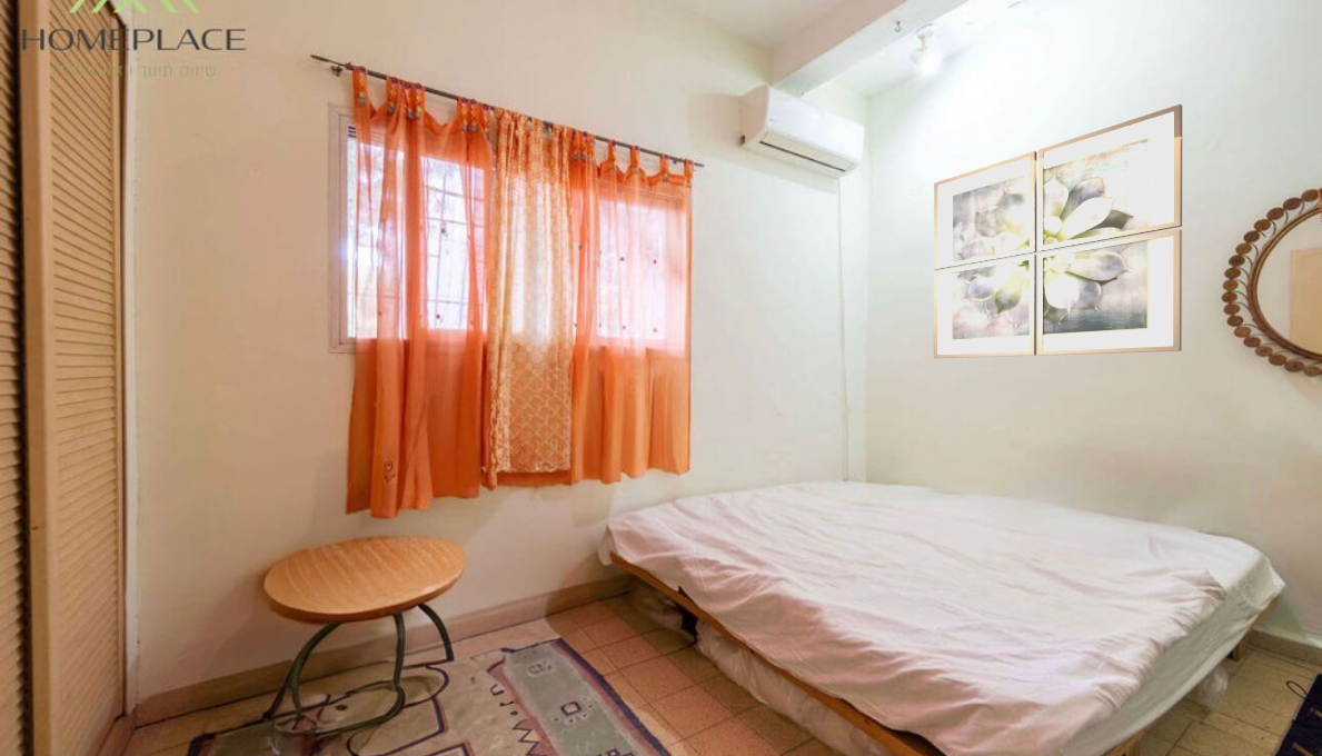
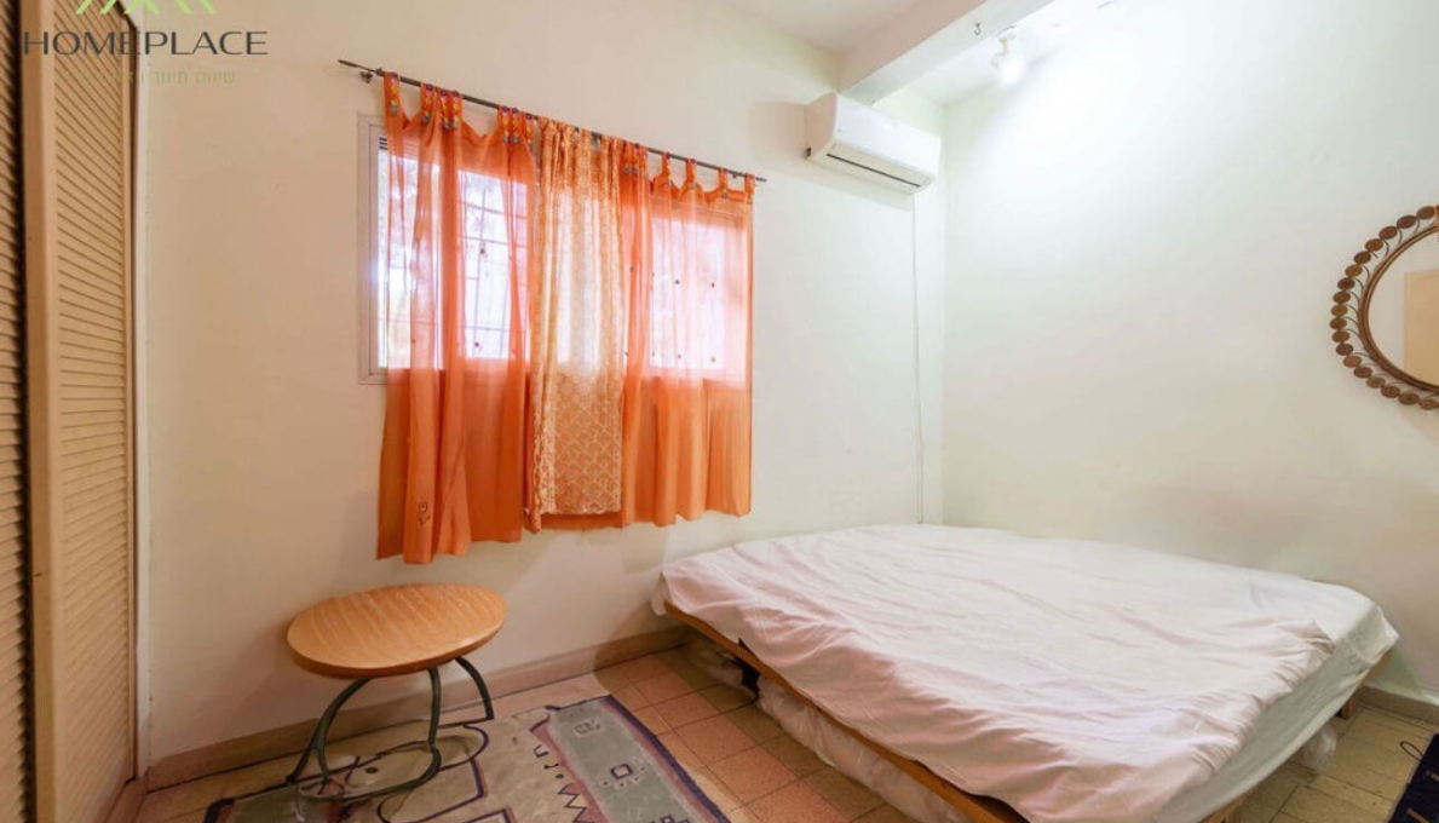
- wall art [933,103,1183,359]
